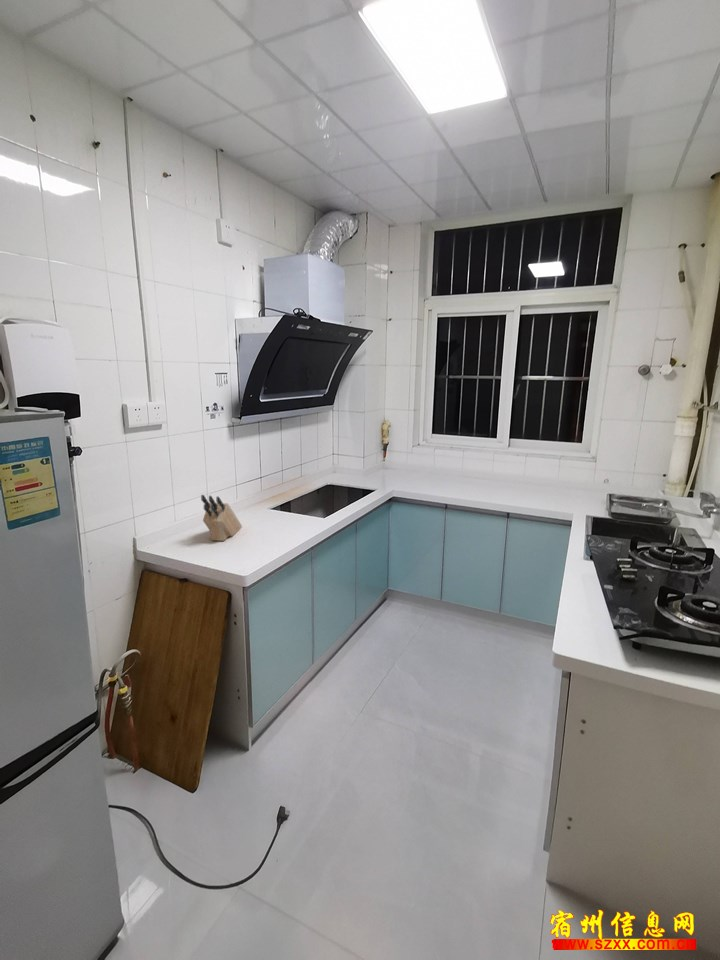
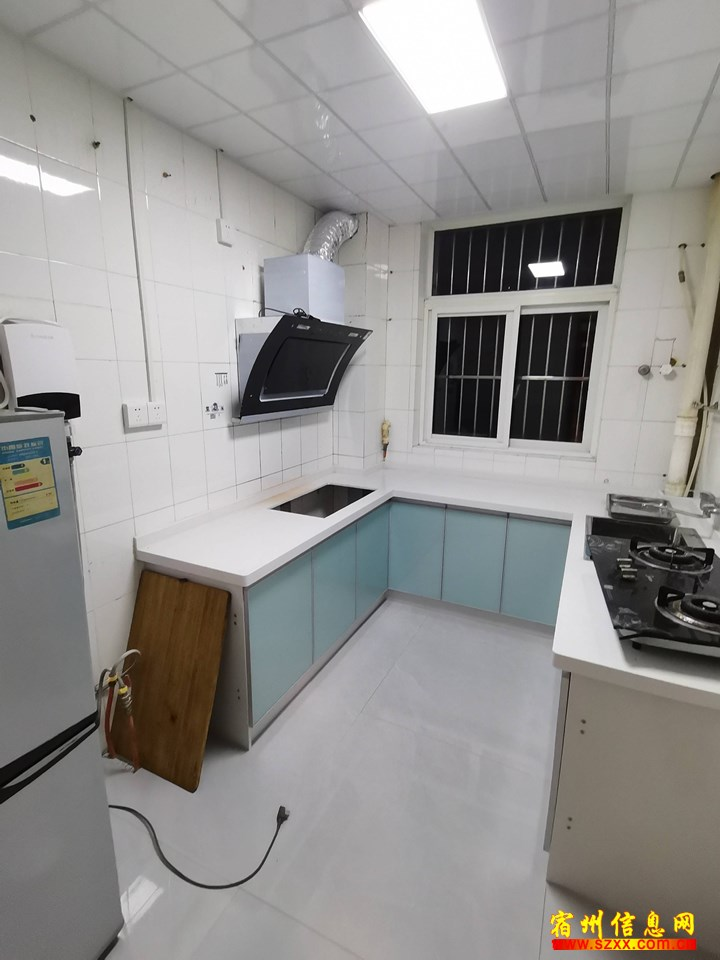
- knife block [200,494,243,542]
